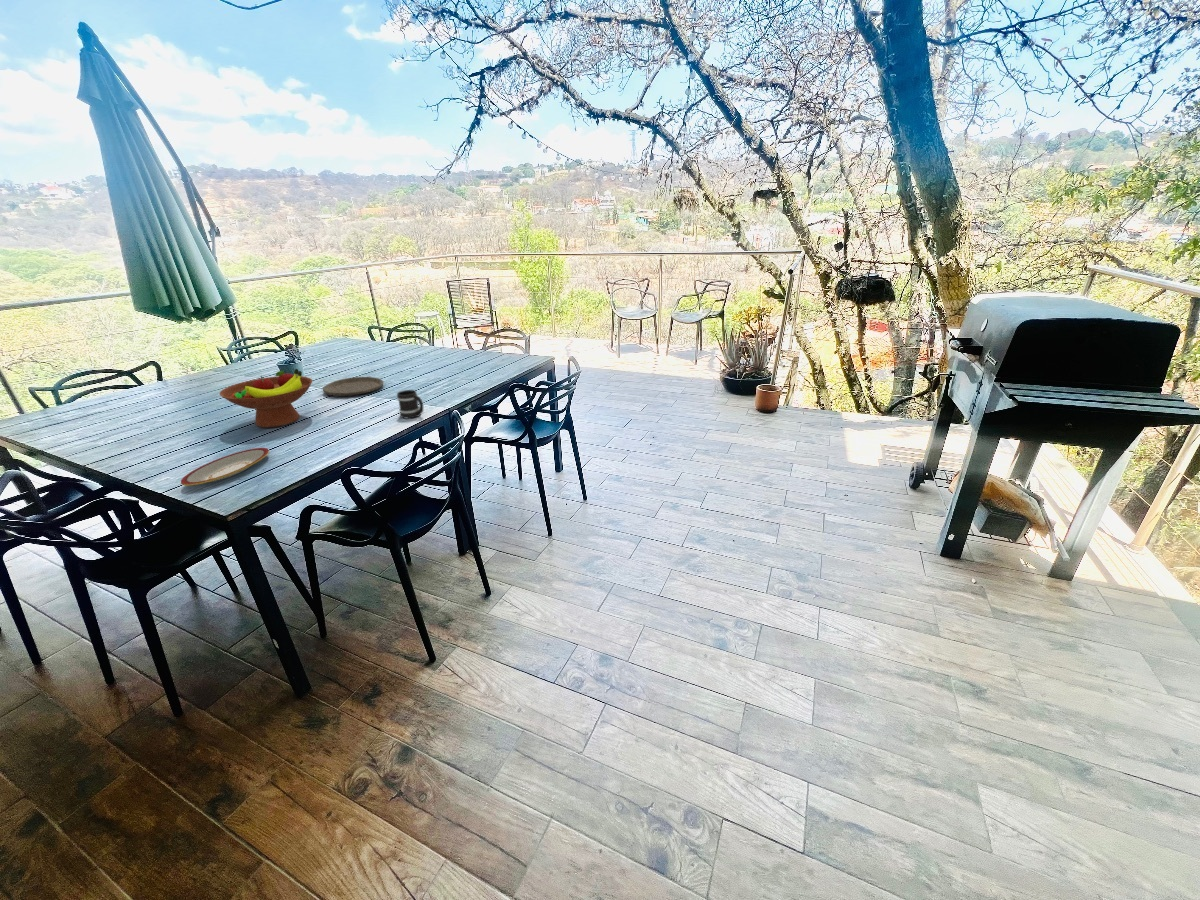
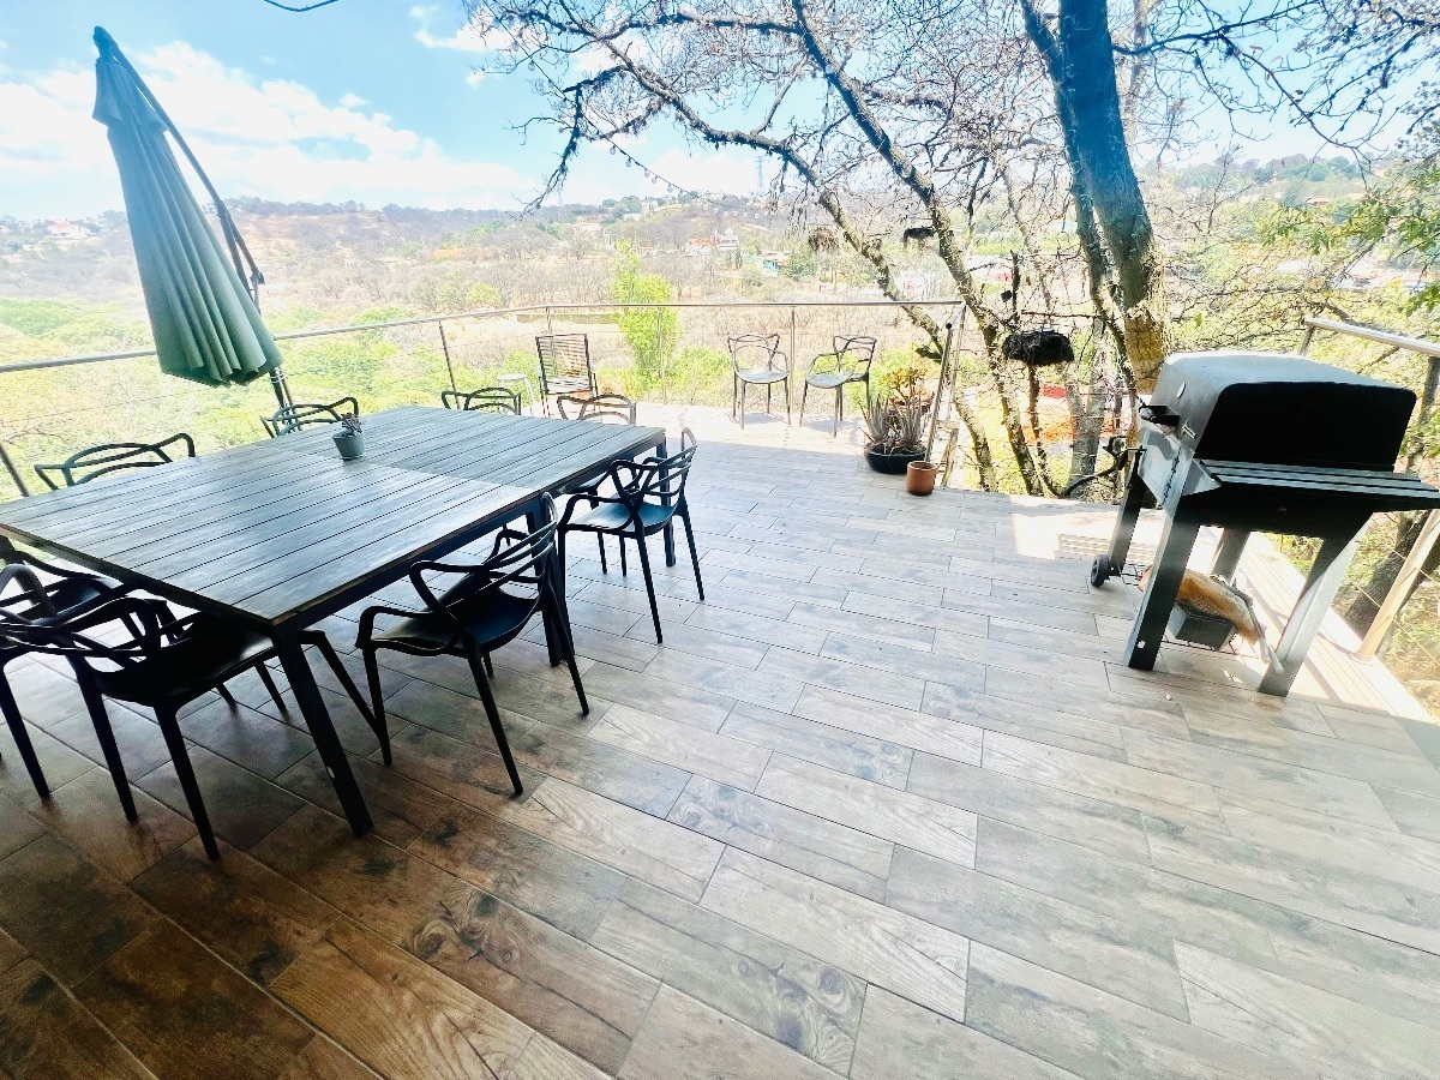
- mug [396,389,424,419]
- fruit bowl [219,368,313,429]
- plate [180,447,270,487]
- plate [321,376,384,397]
